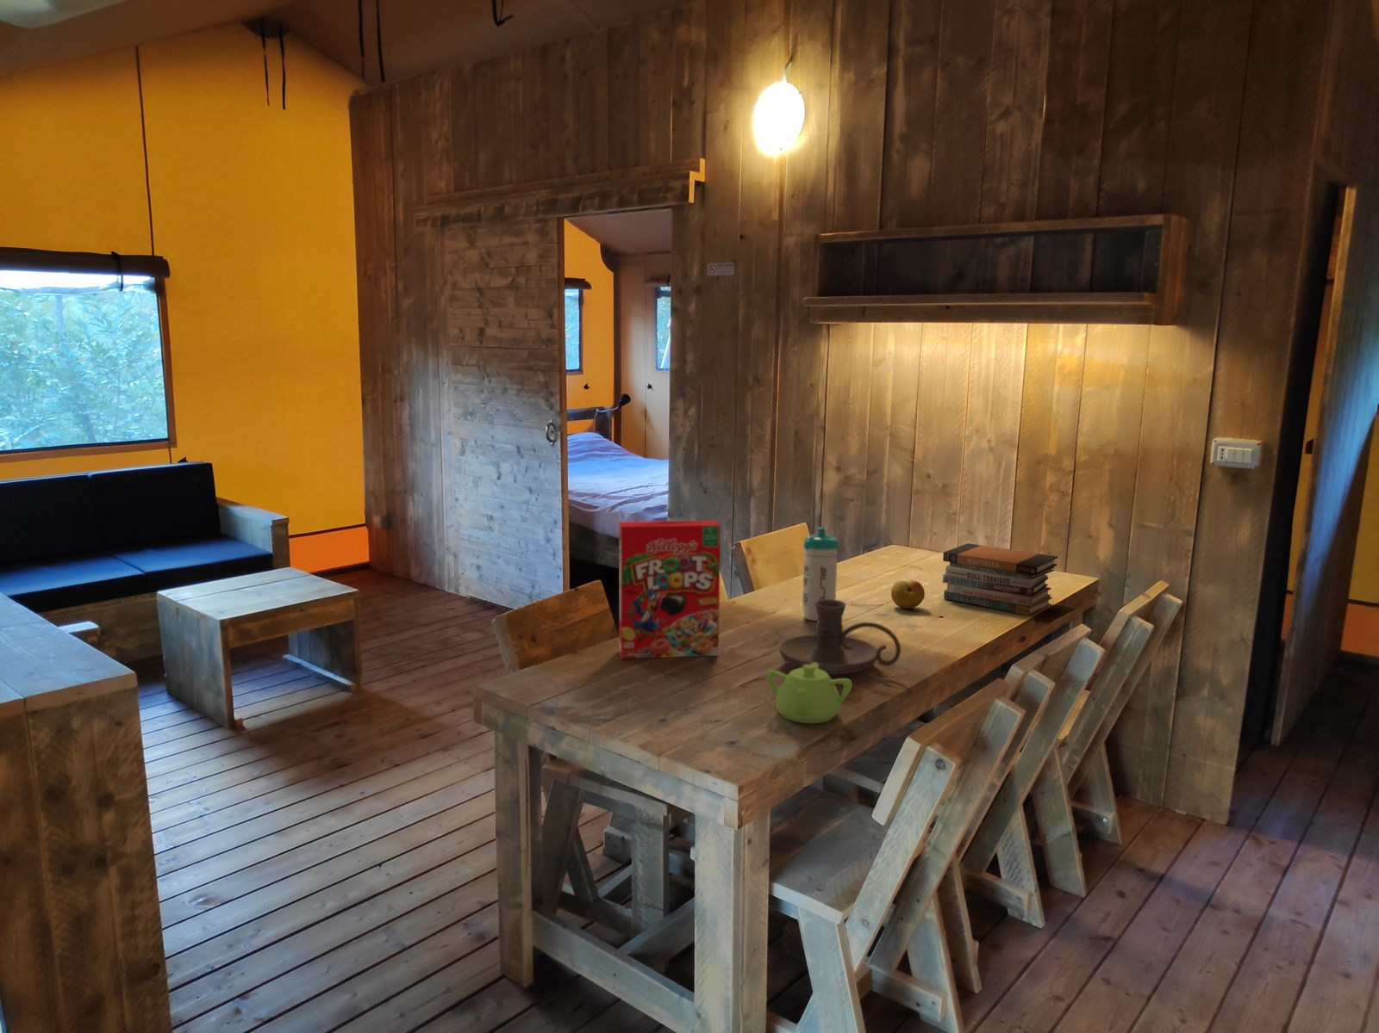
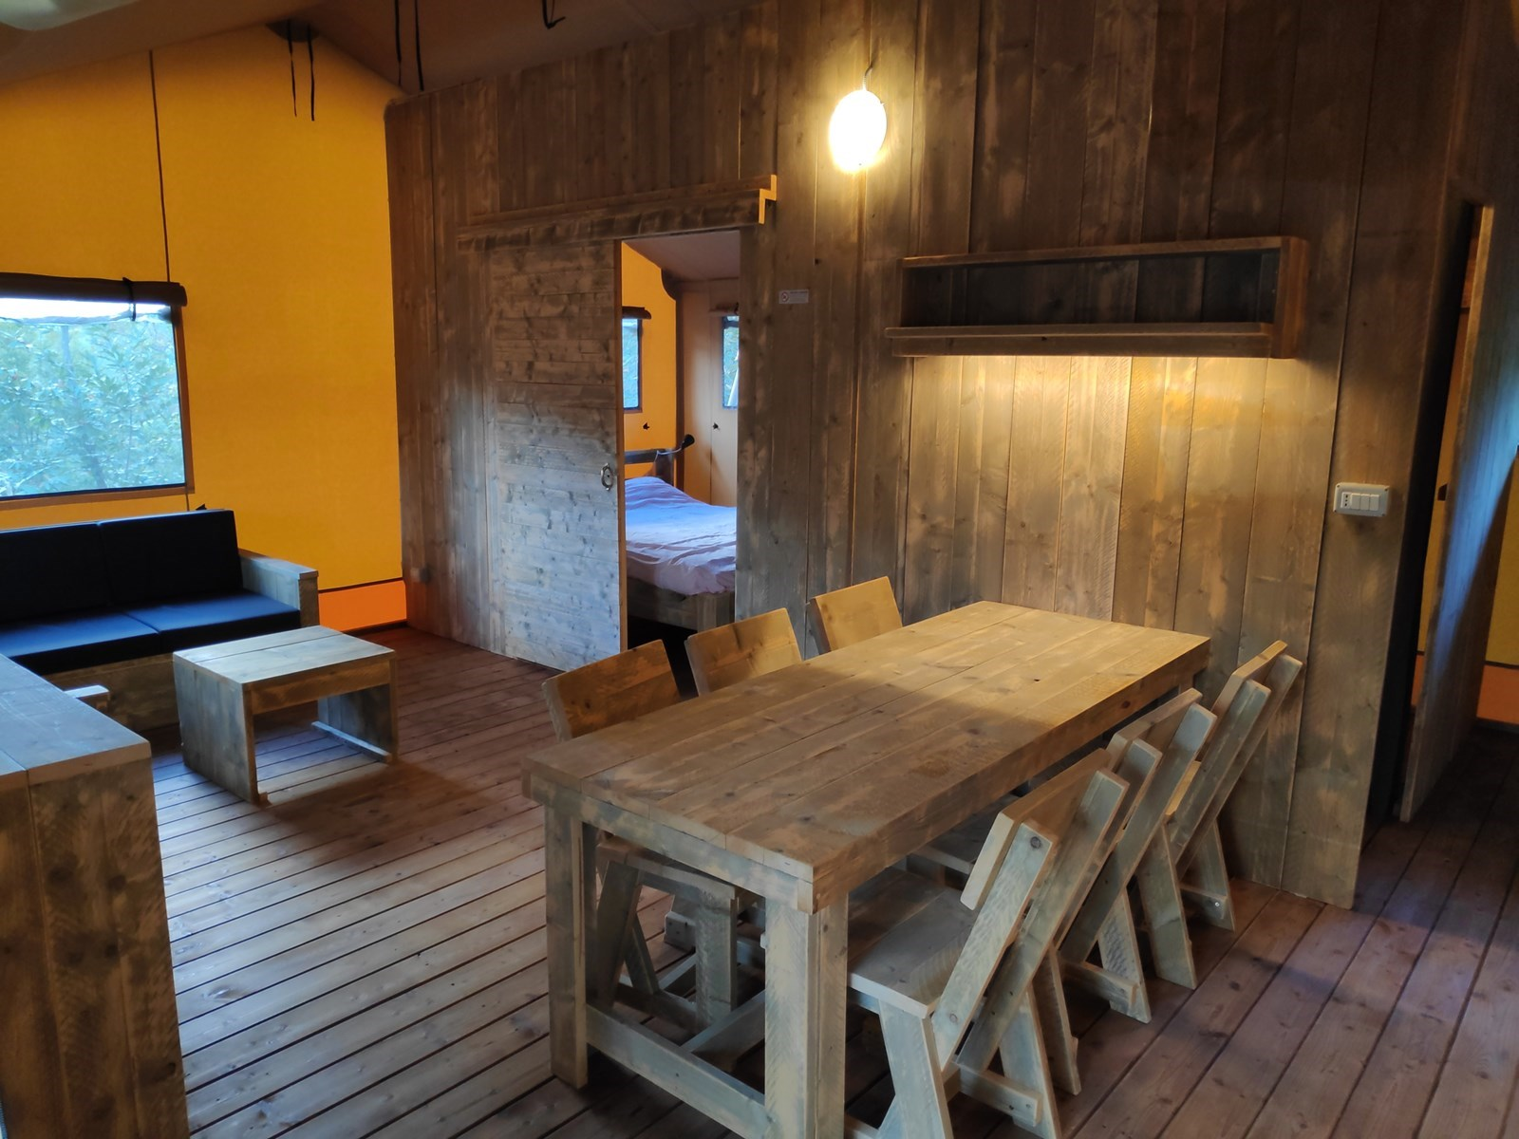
- teapot [766,663,852,725]
- fruit [890,579,925,610]
- cereal box [618,520,721,660]
- candle holder [779,599,901,675]
- water bottle [801,526,839,622]
- book stack [942,543,1059,616]
